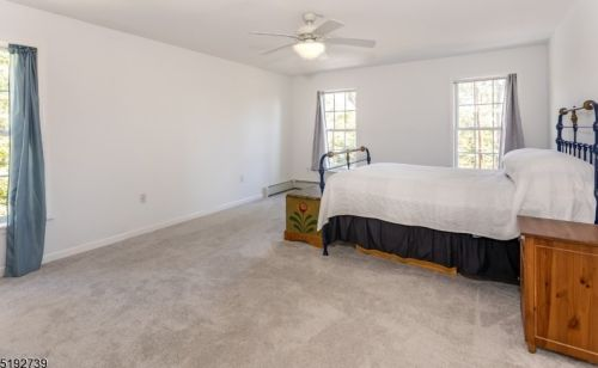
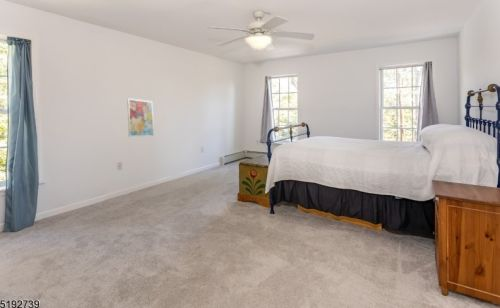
+ wall art [126,97,155,138]
